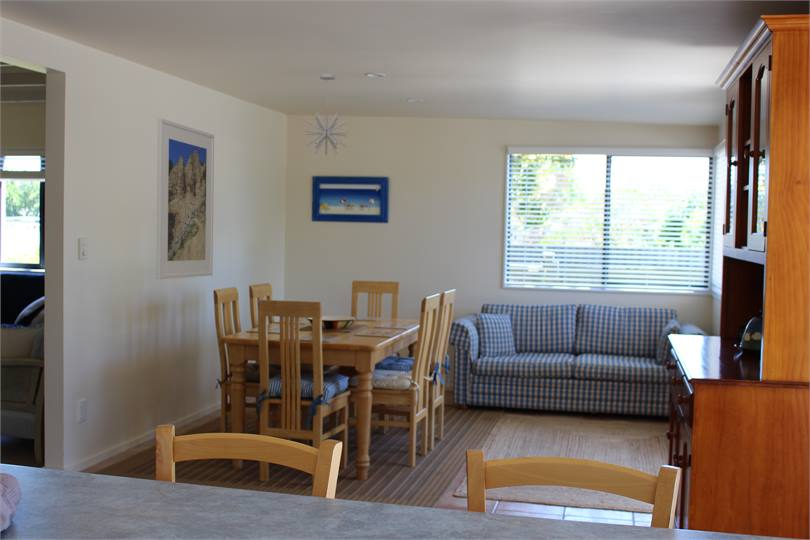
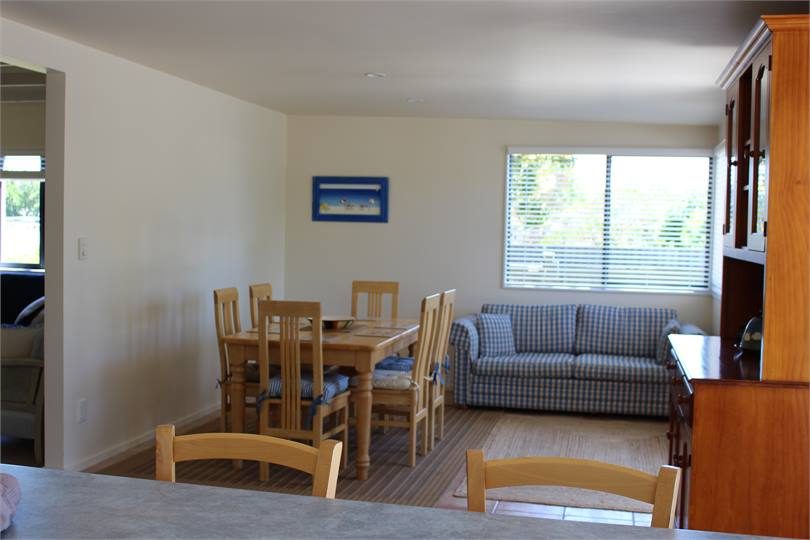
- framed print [155,117,215,280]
- pendant light [304,73,349,156]
